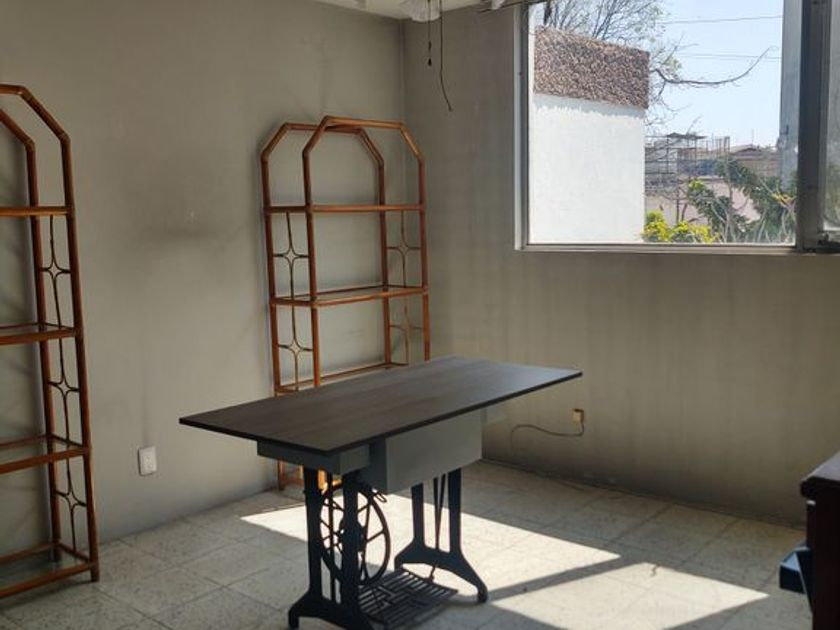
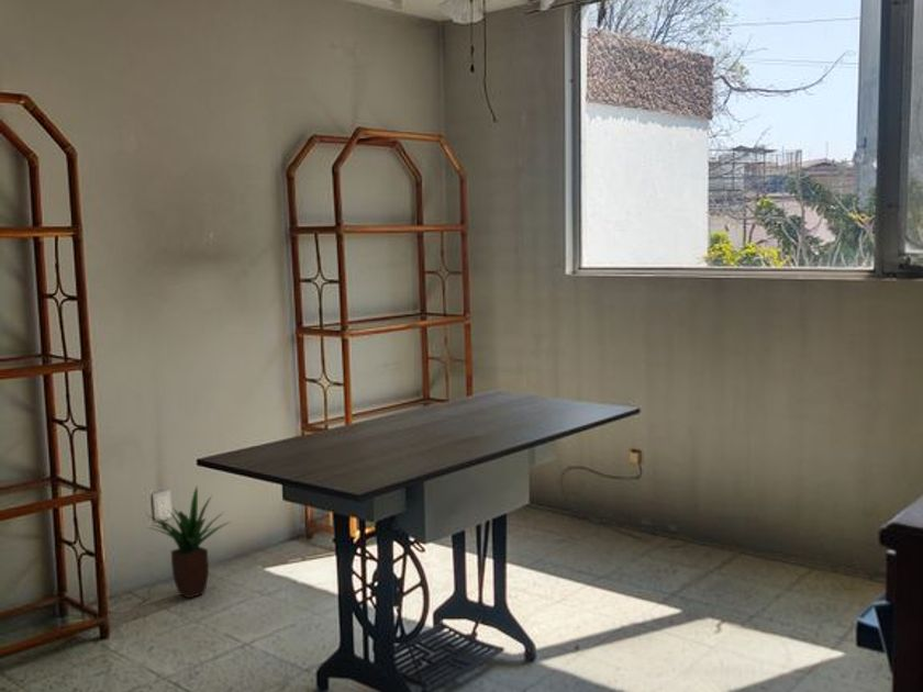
+ potted plant [146,484,232,600]
